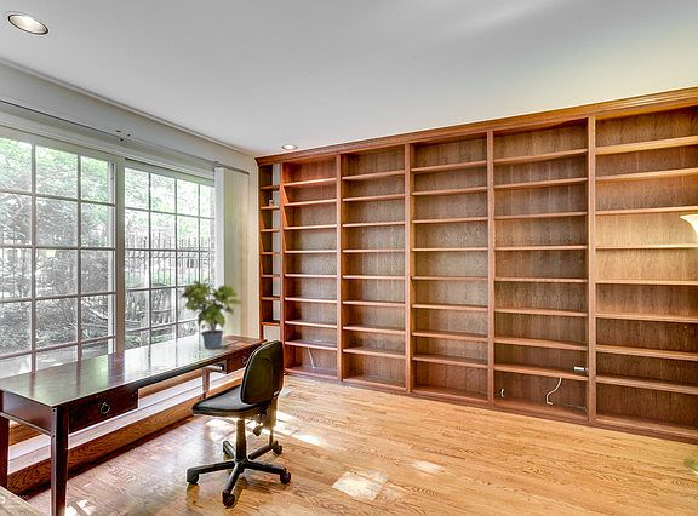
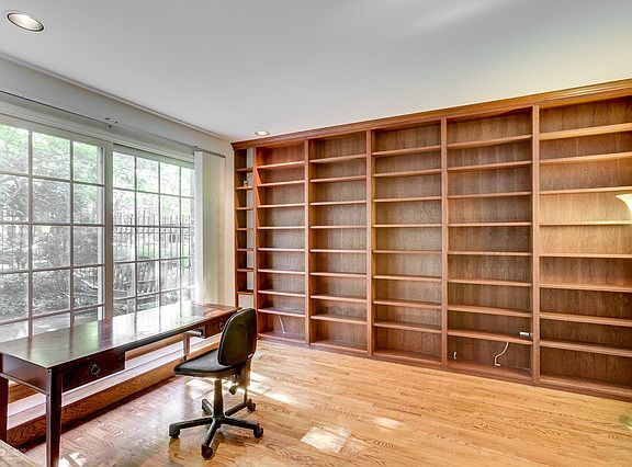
- potted plant [178,277,244,350]
